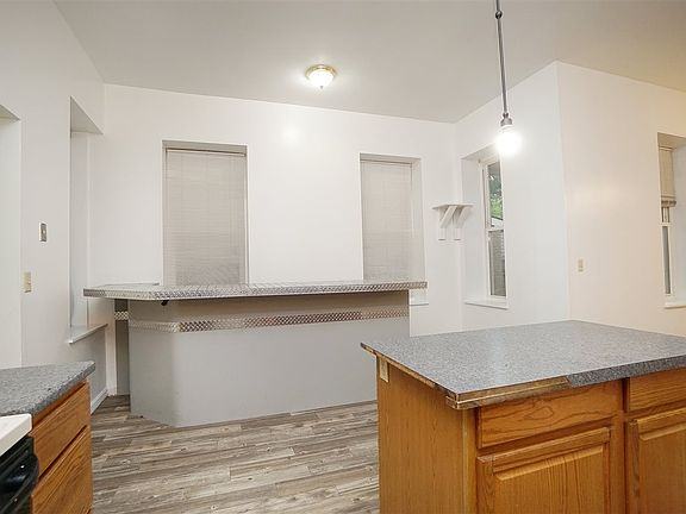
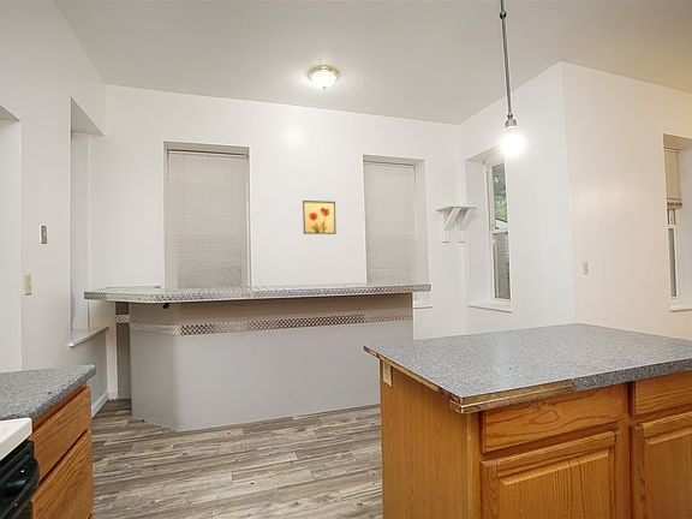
+ wall art [302,199,338,235]
